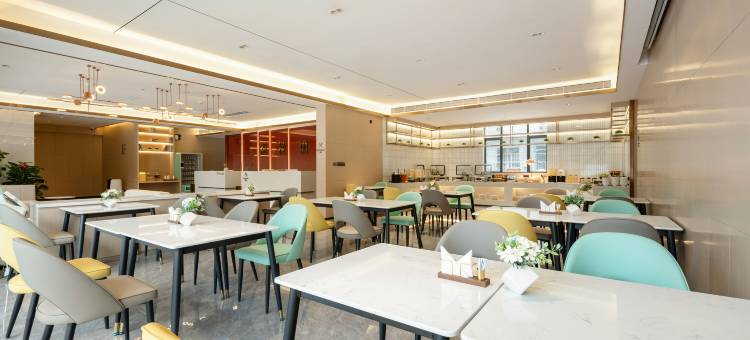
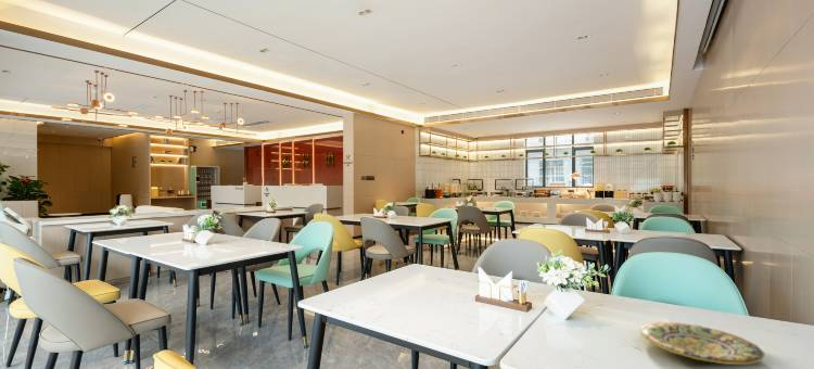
+ plate [638,321,766,366]
